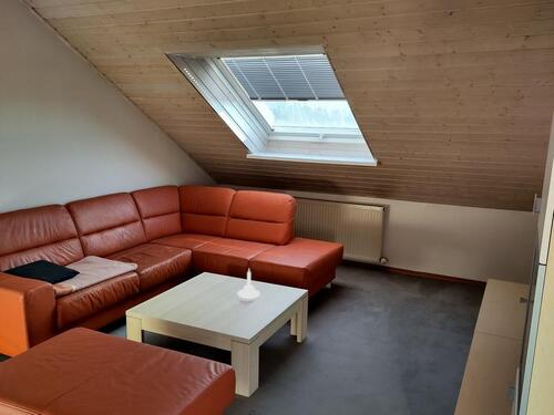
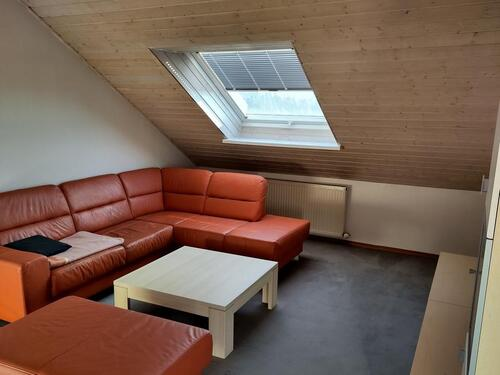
- candle holder [237,268,261,300]
